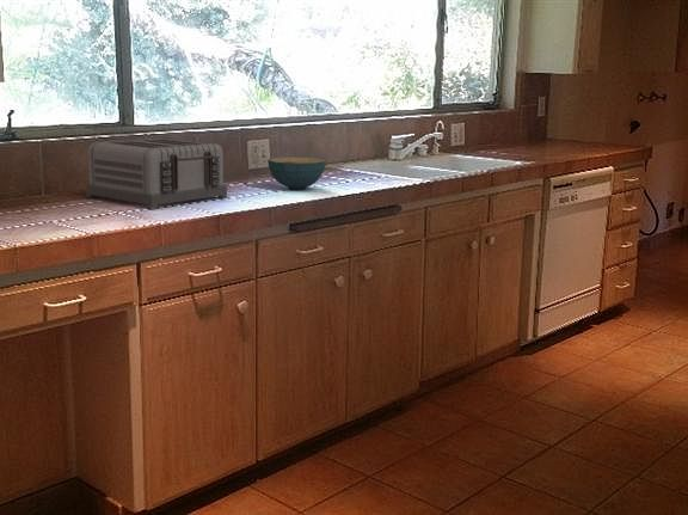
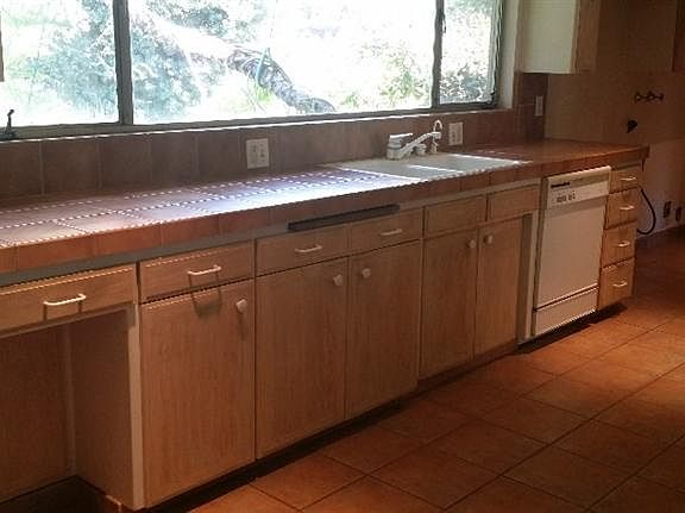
- toaster [85,137,228,210]
- cereal bowl [266,157,327,191]
